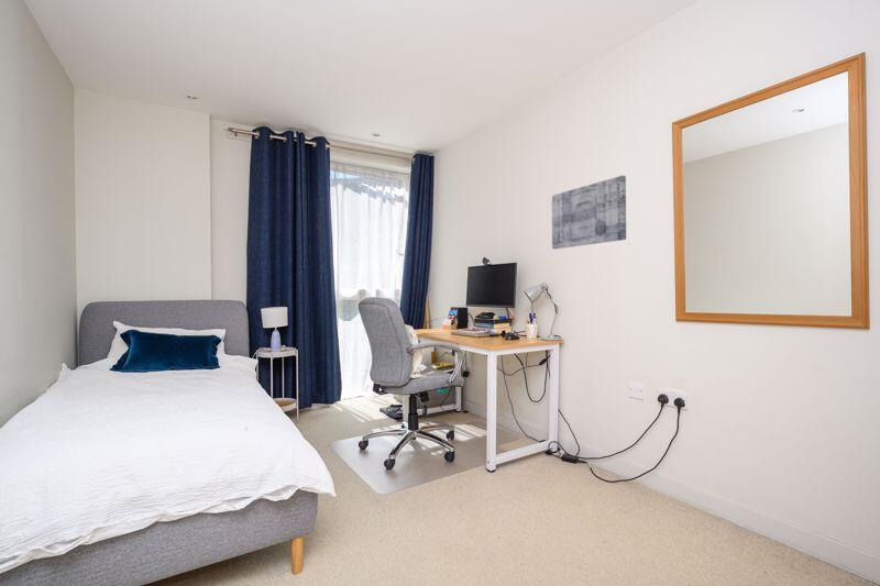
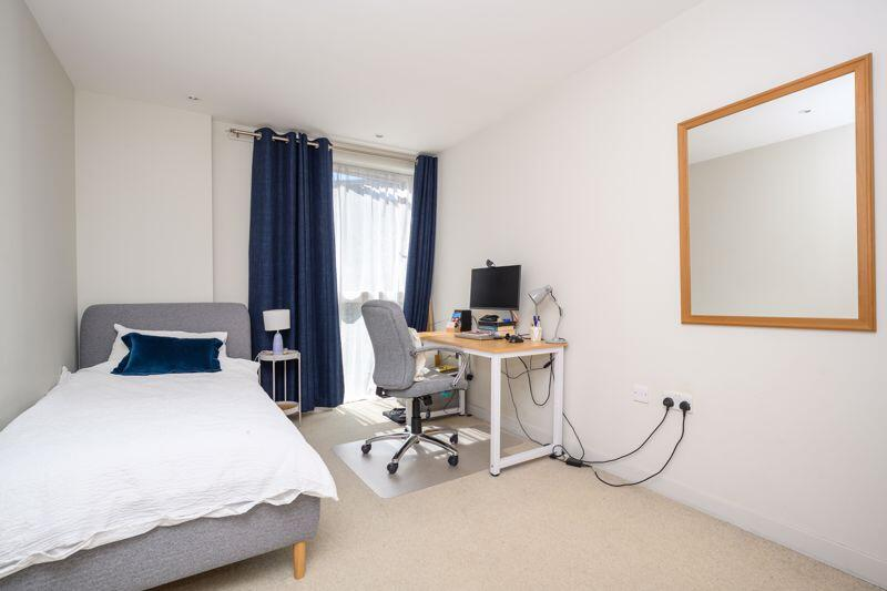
- wall art [551,175,627,250]
